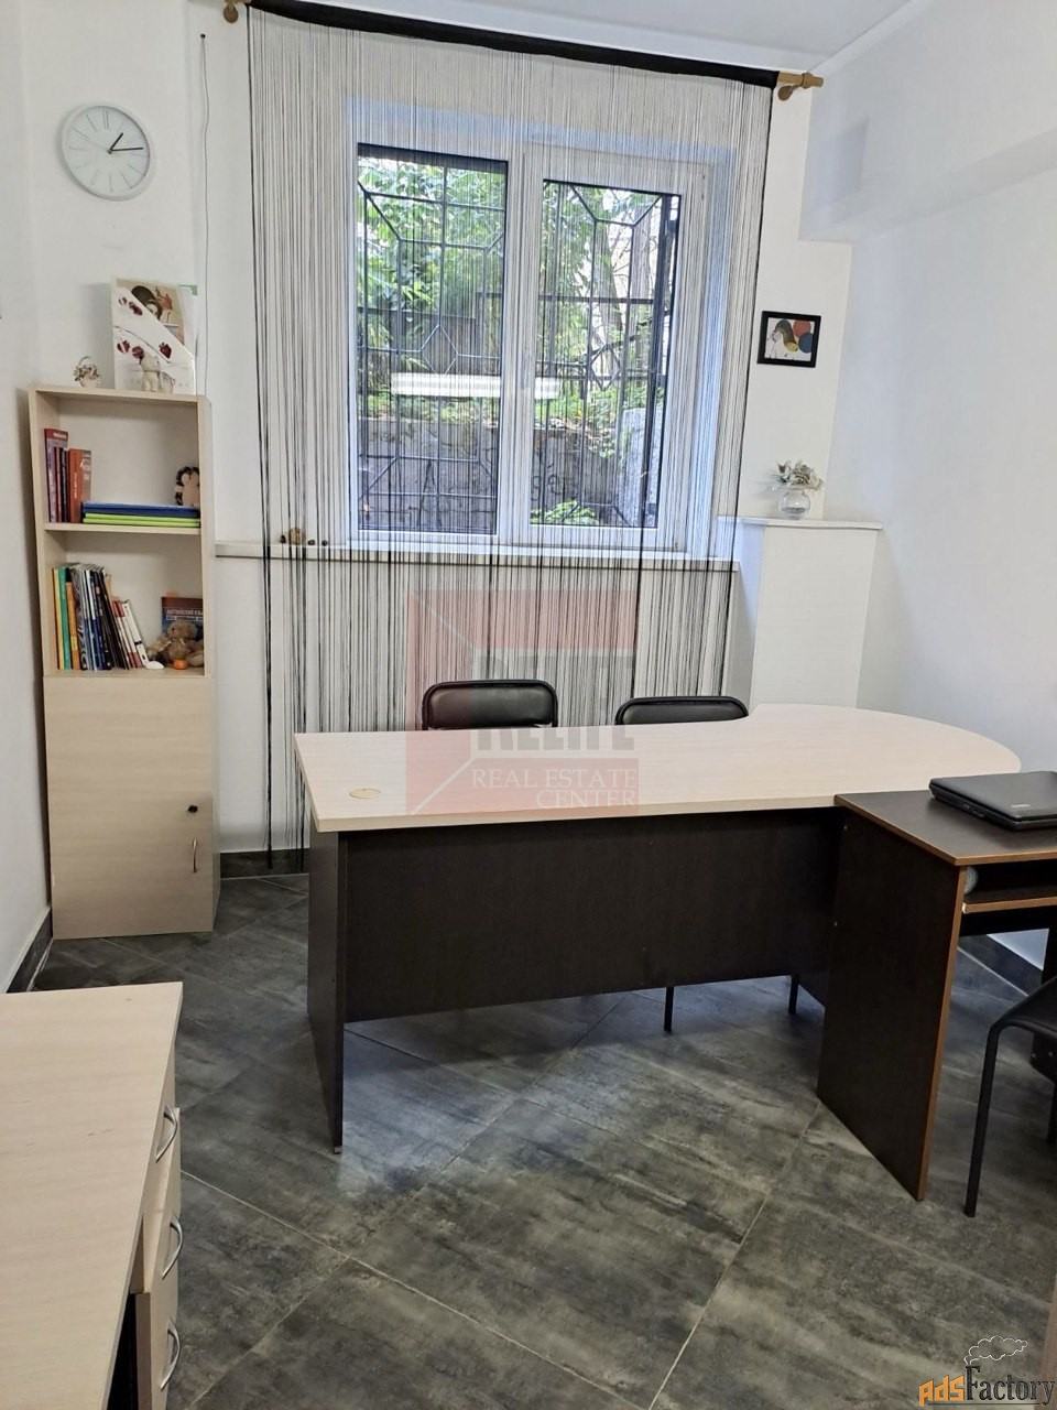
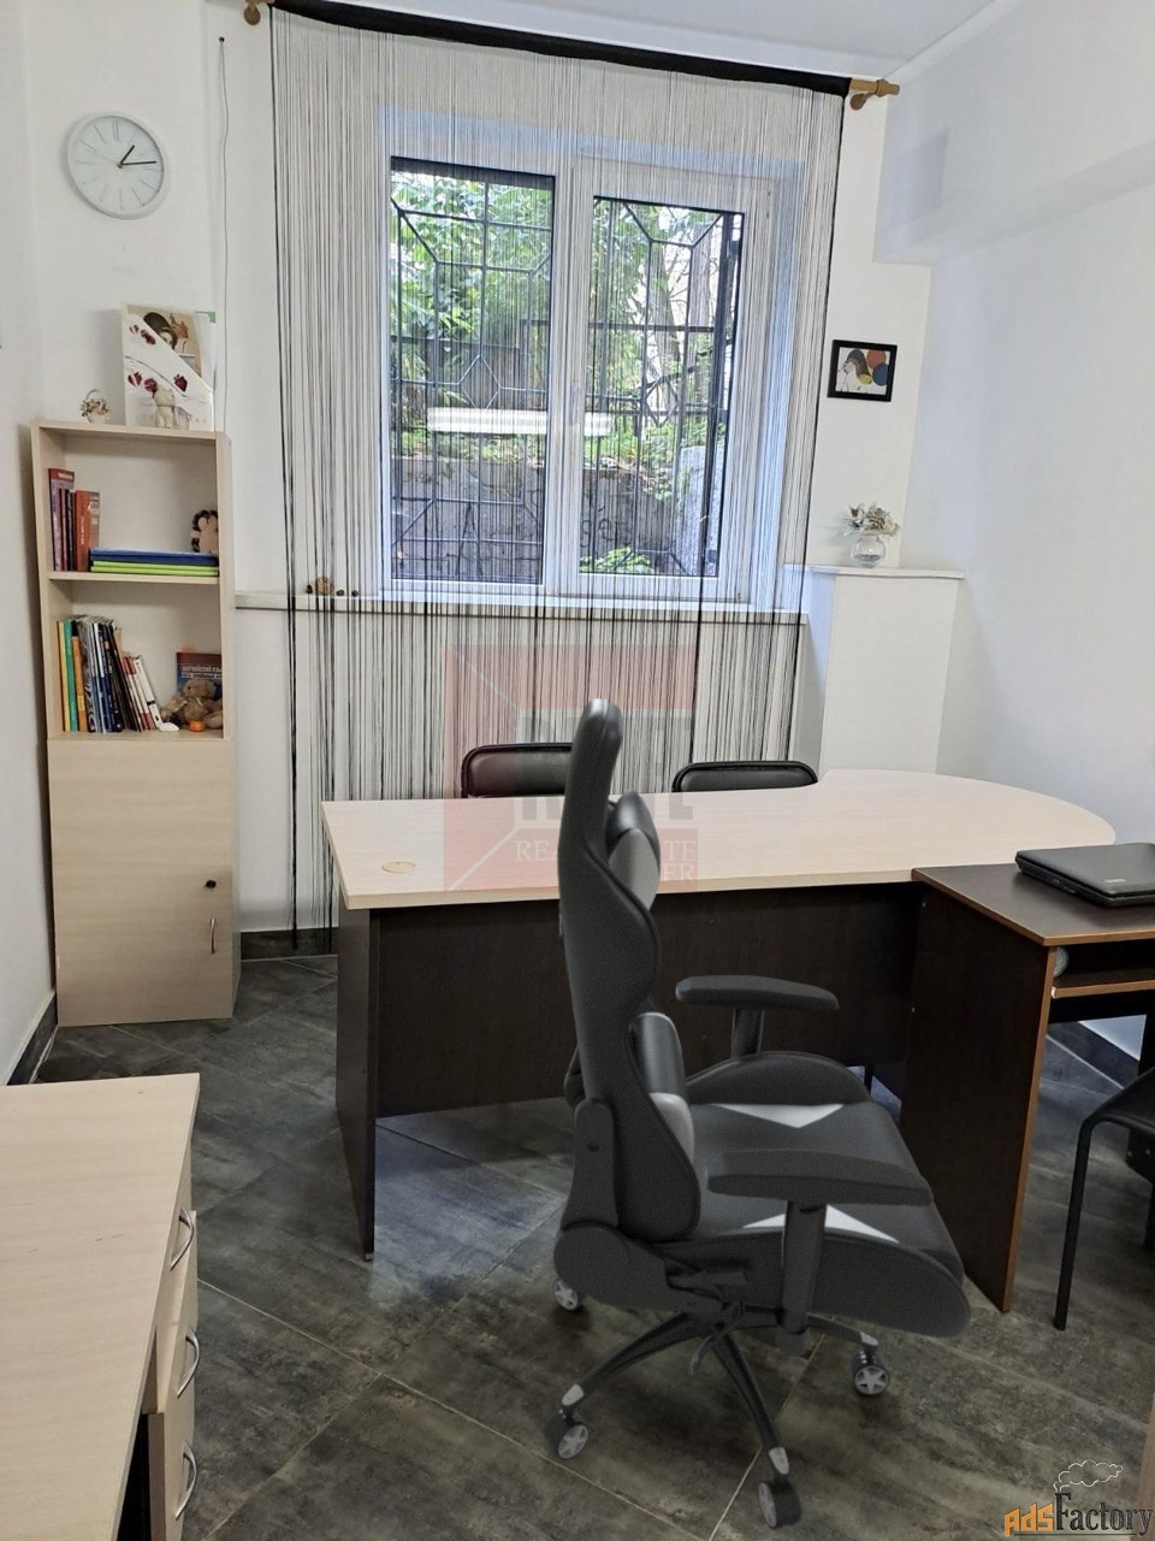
+ chair [541,696,972,1531]
